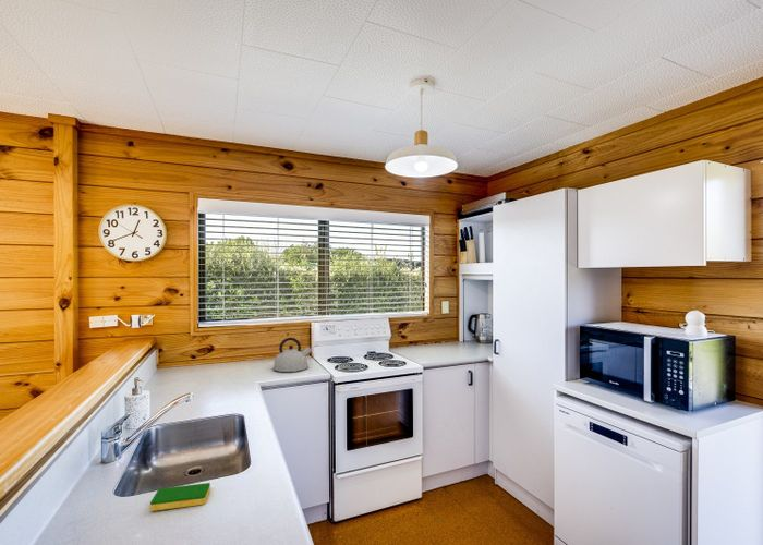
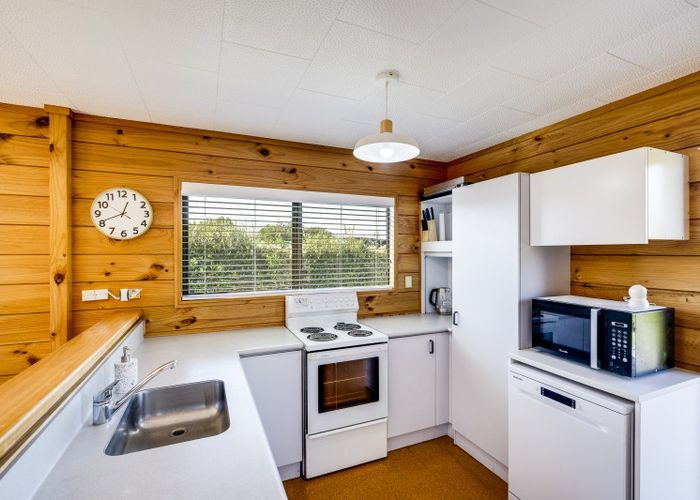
- dish sponge [149,482,211,512]
- kettle [271,337,313,373]
